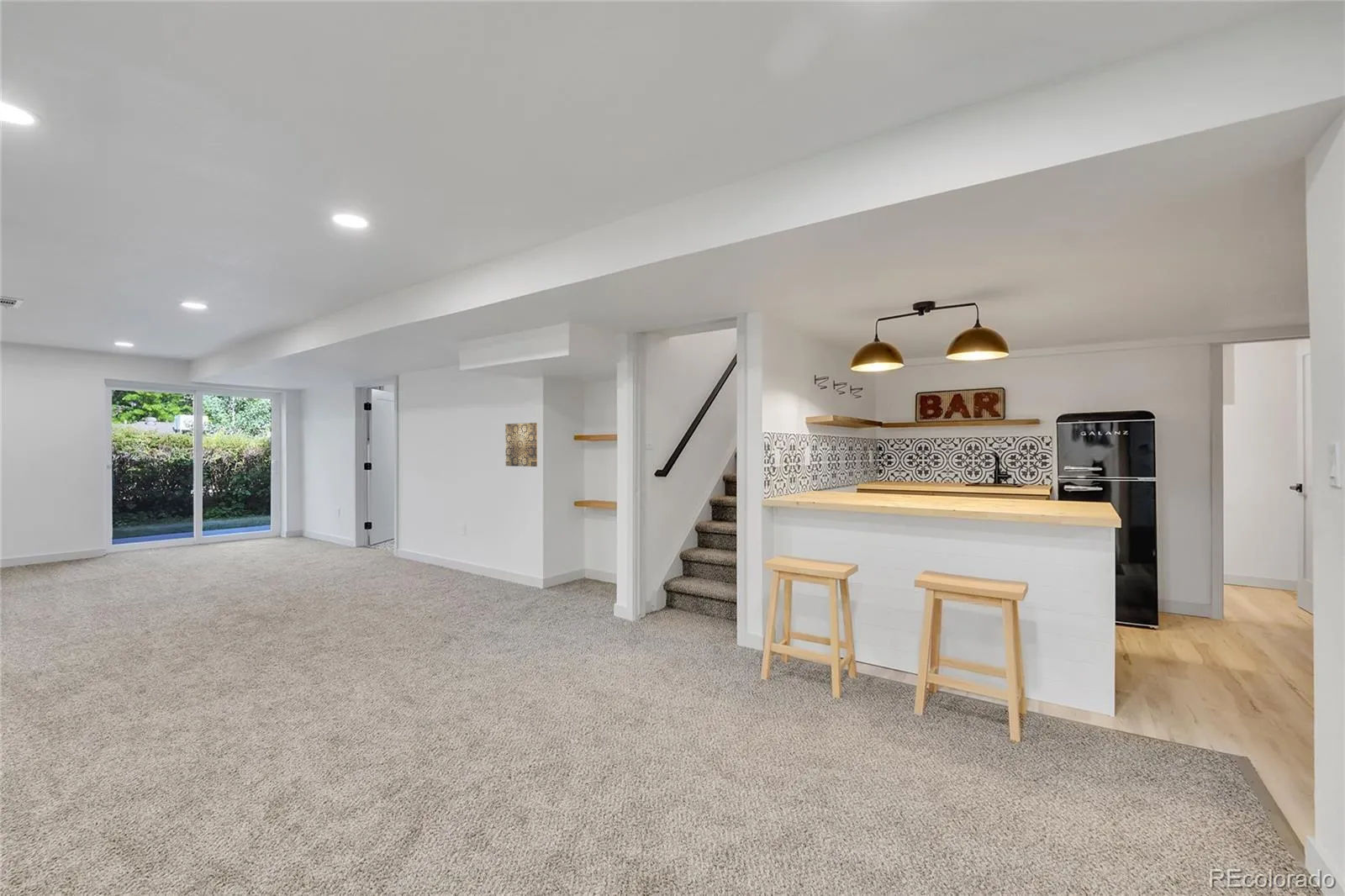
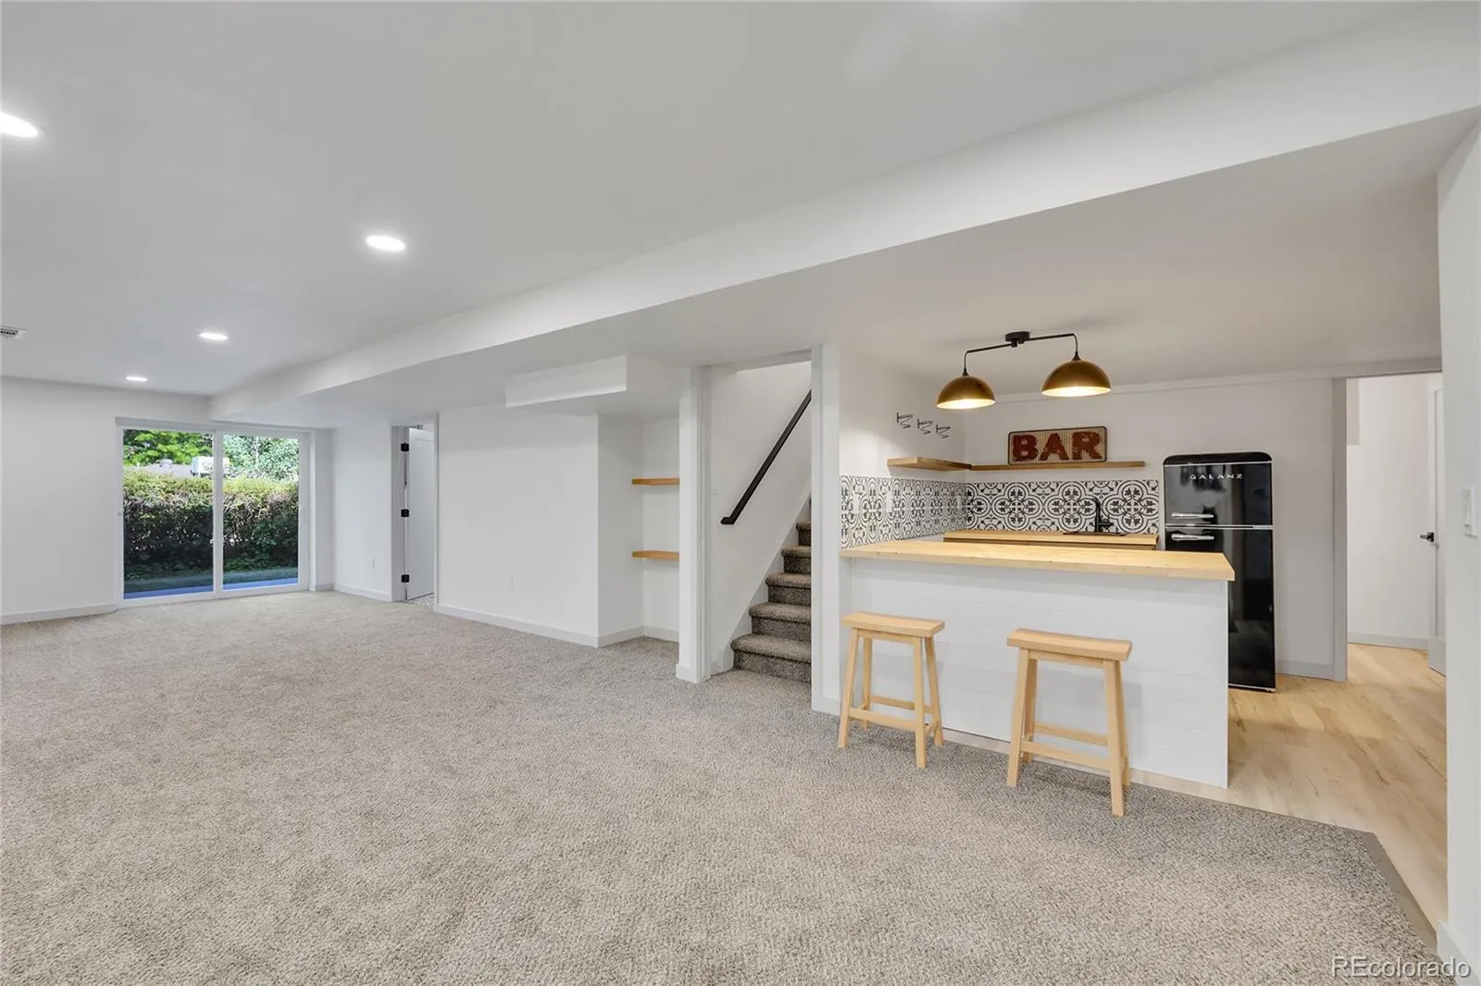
- wall art [504,422,538,467]
